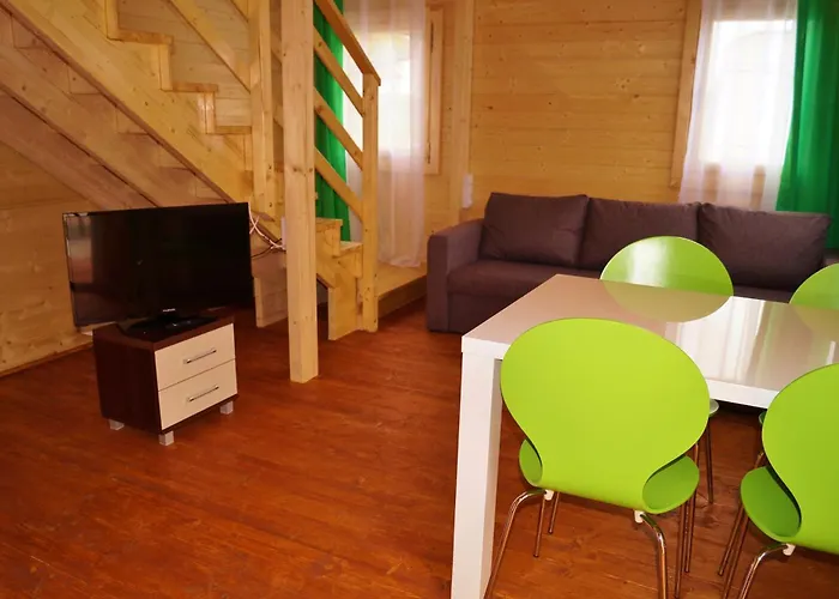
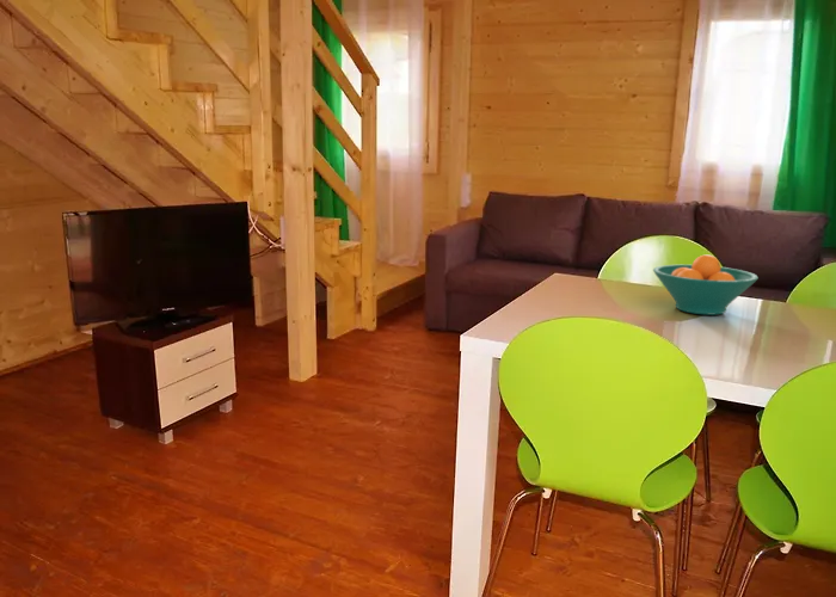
+ fruit bowl [652,253,760,316]
